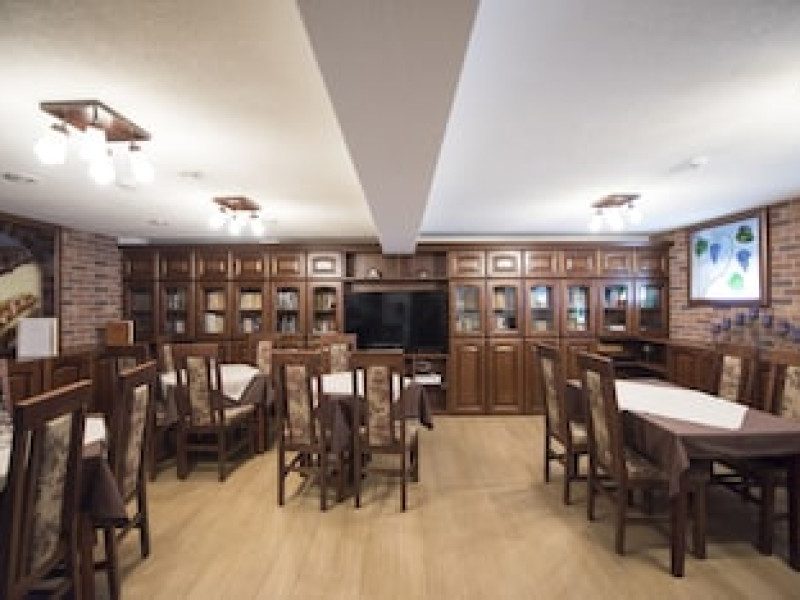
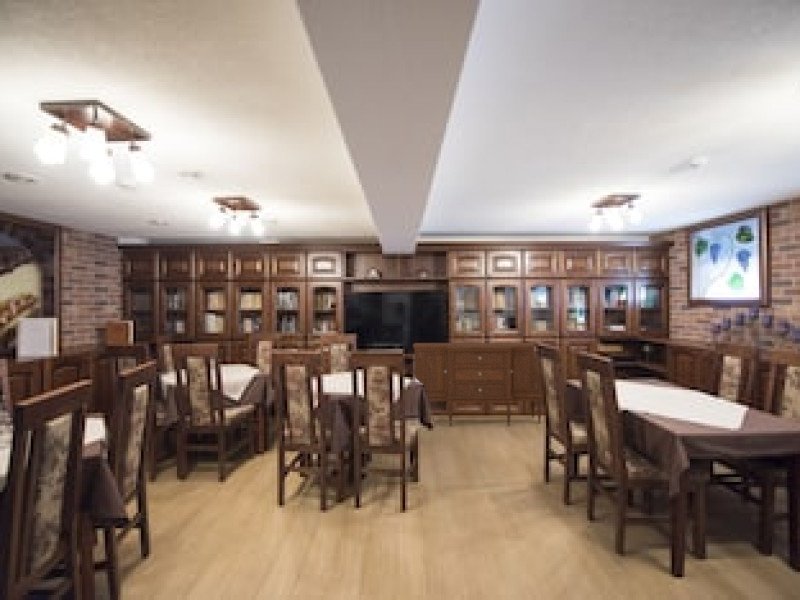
+ sideboard [412,342,543,427]
